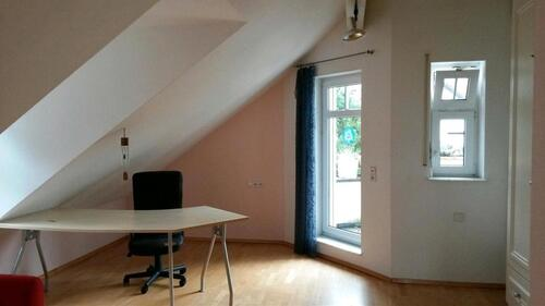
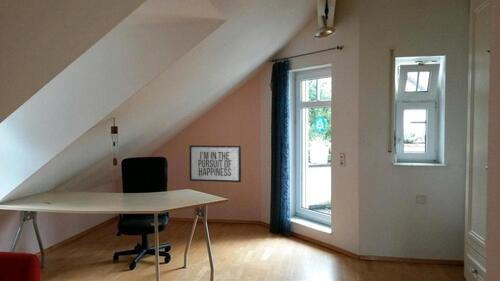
+ mirror [189,144,242,183]
